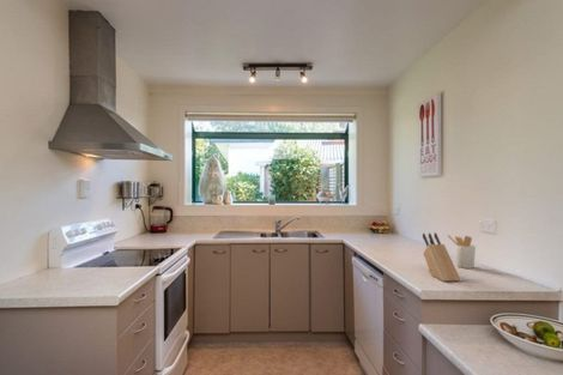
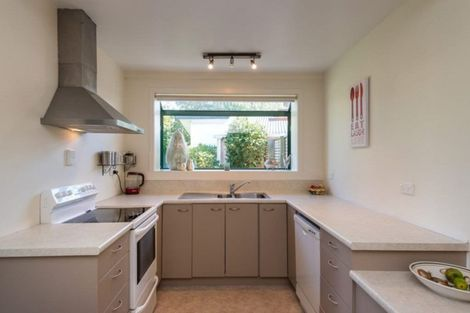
- knife block [422,231,462,283]
- utensil holder [447,234,477,270]
